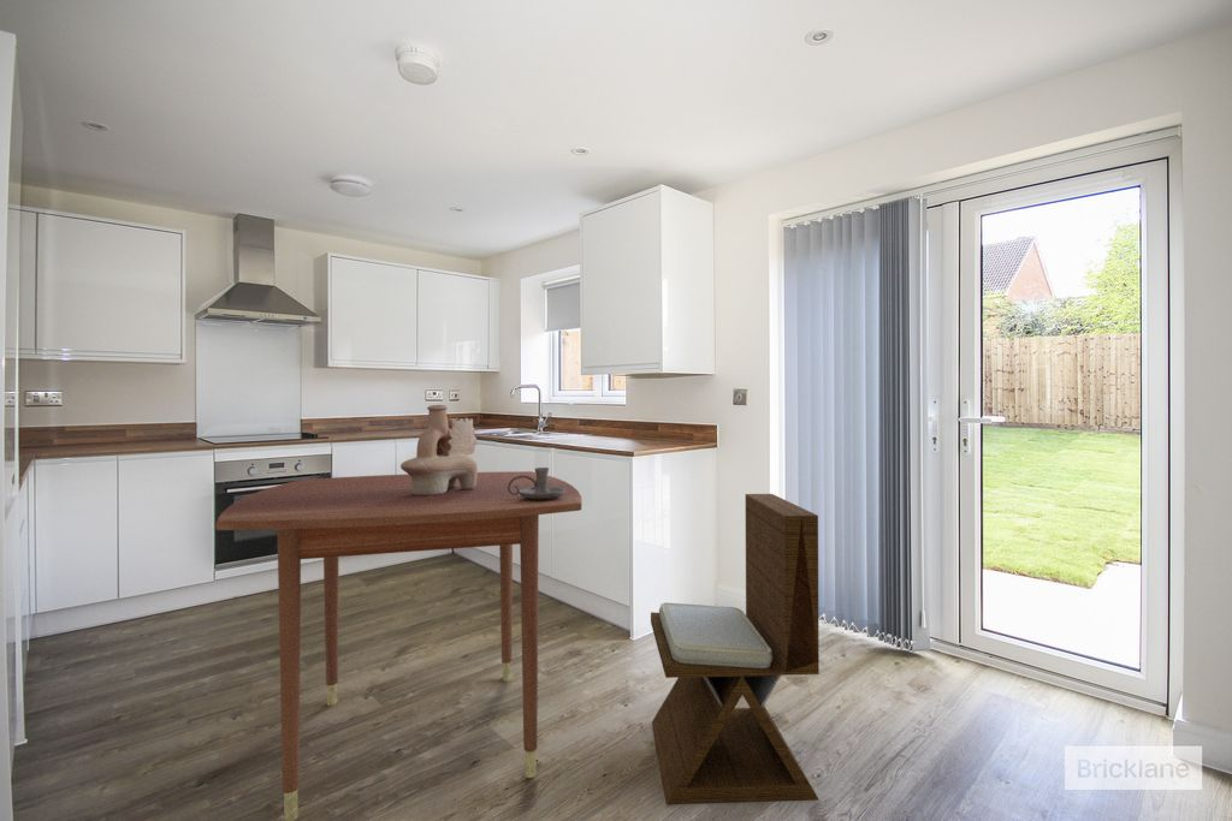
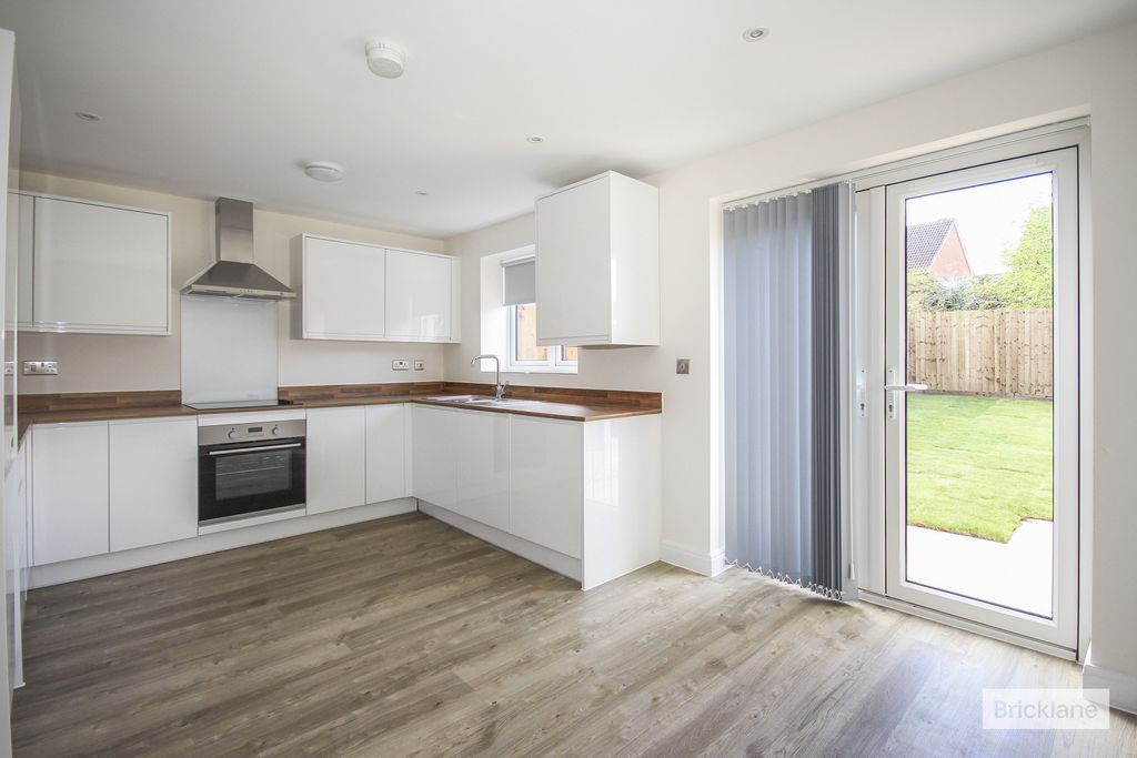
- chair [650,493,821,807]
- decorative vase [399,404,479,495]
- candle holder [508,466,565,500]
- dining table [215,470,582,821]
